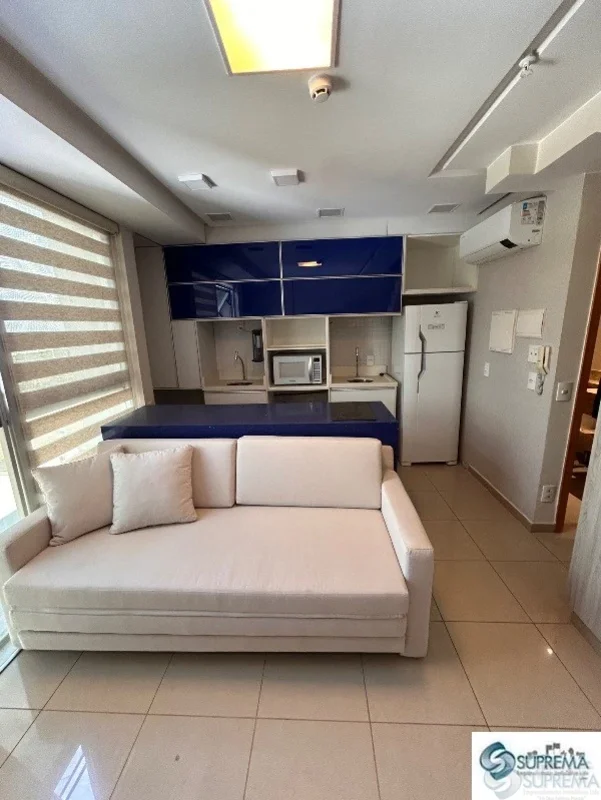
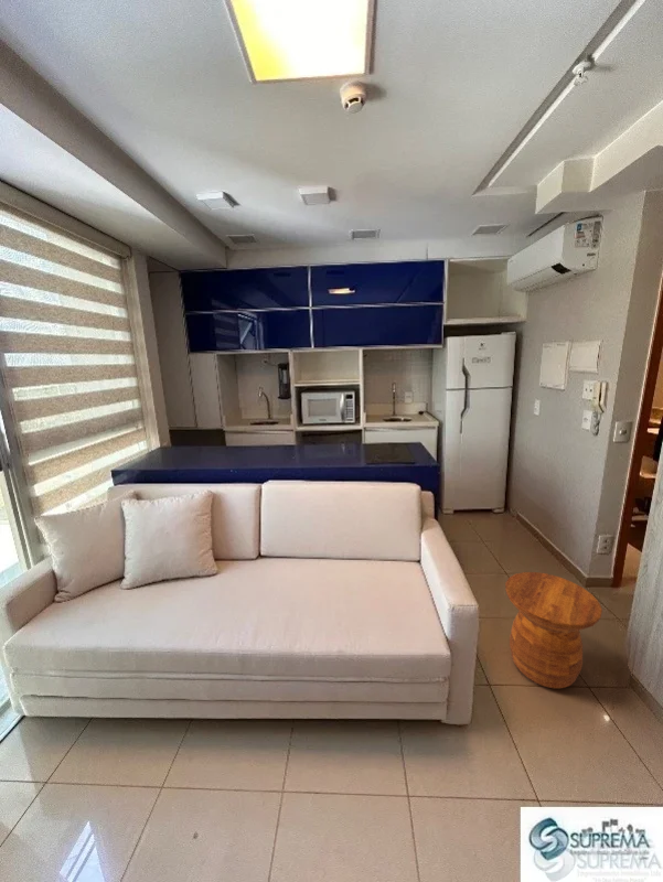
+ side table [504,571,603,689]
